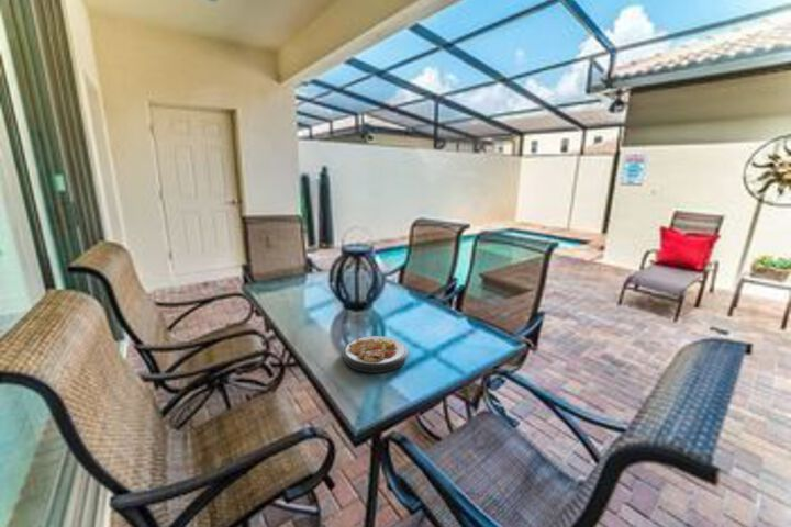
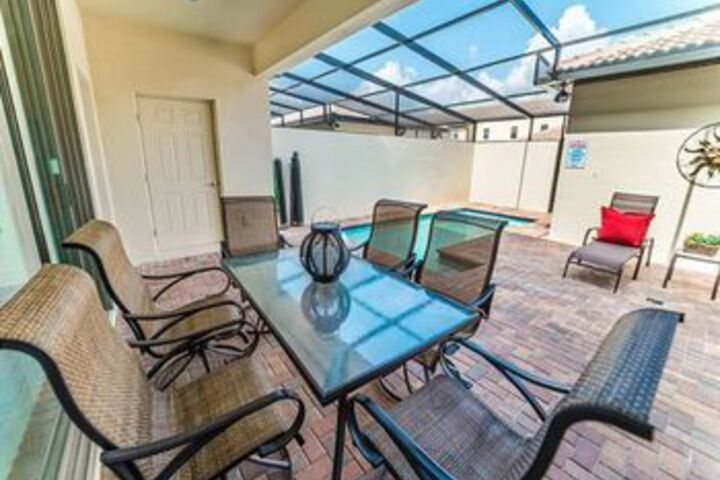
- plate [341,335,410,374]
